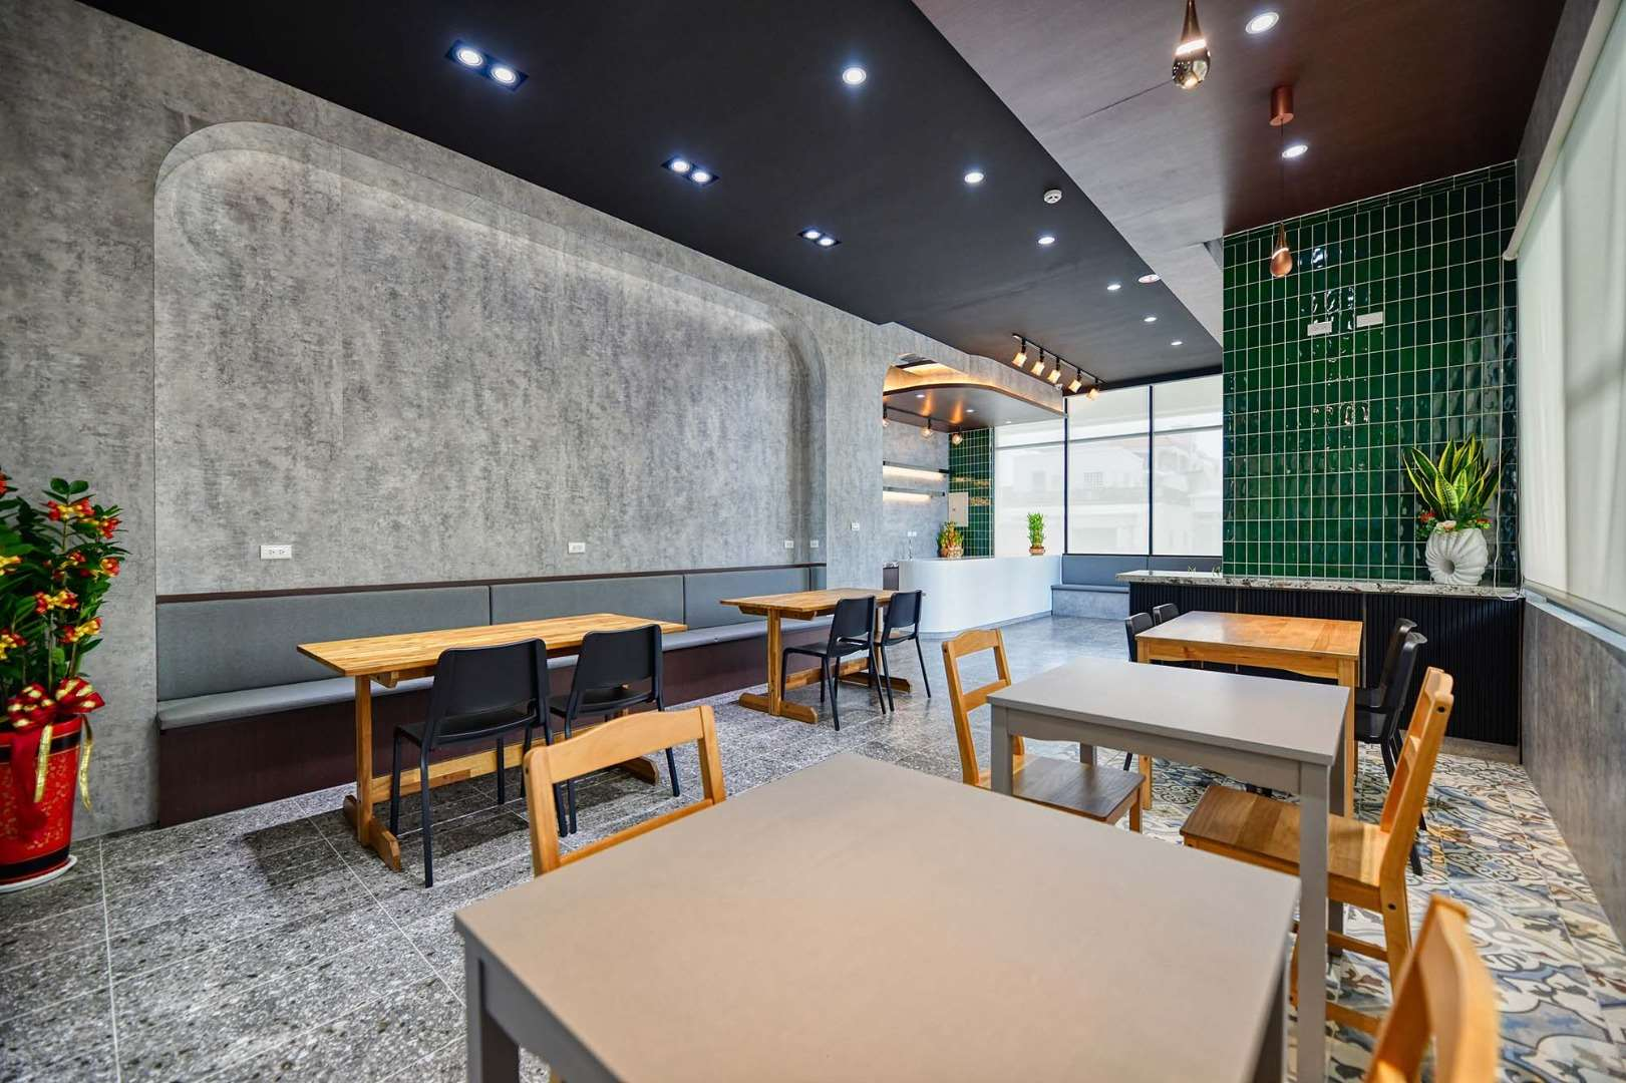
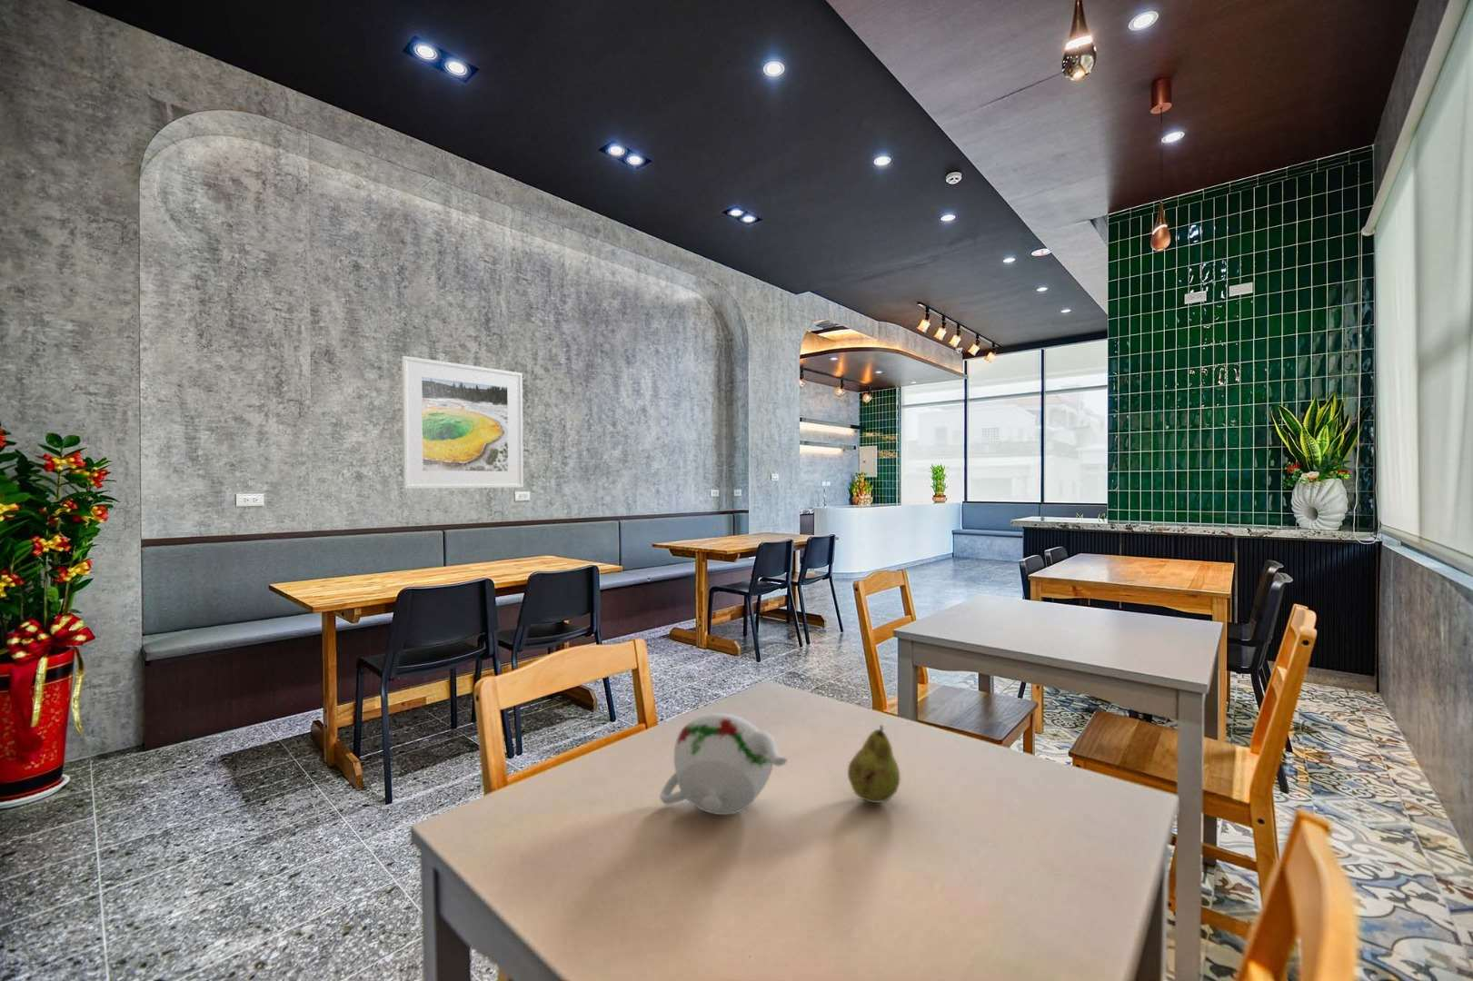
+ fruit [847,724,901,804]
+ teapot [659,712,787,816]
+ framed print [401,355,525,489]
